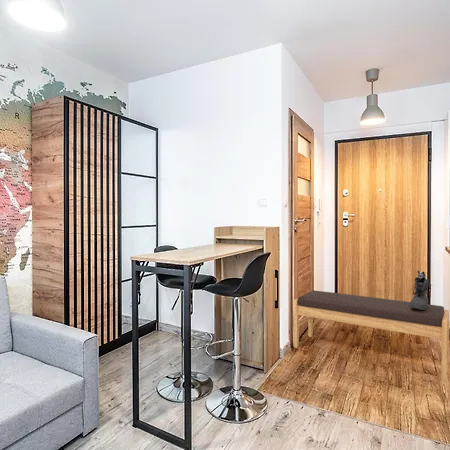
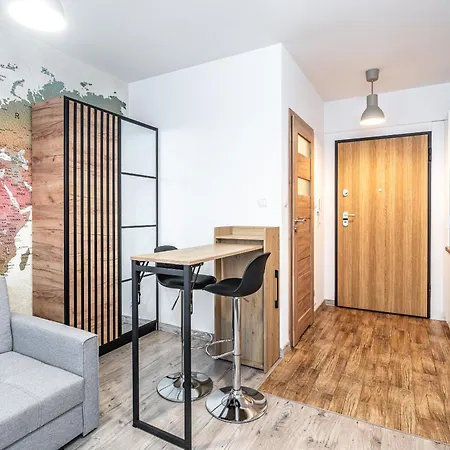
- hiking boot [409,269,433,310]
- bench [293,290,450,383]
